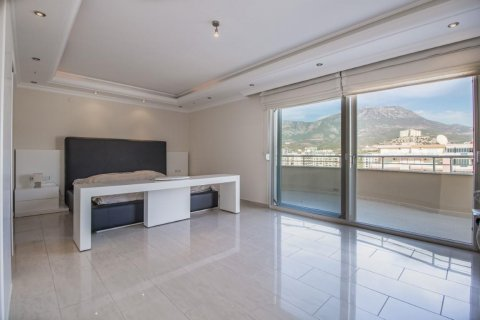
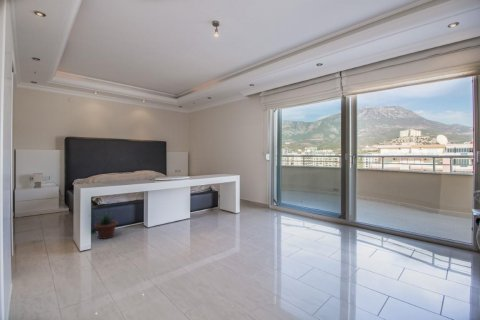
+ potted plant [90,210,120,240]
